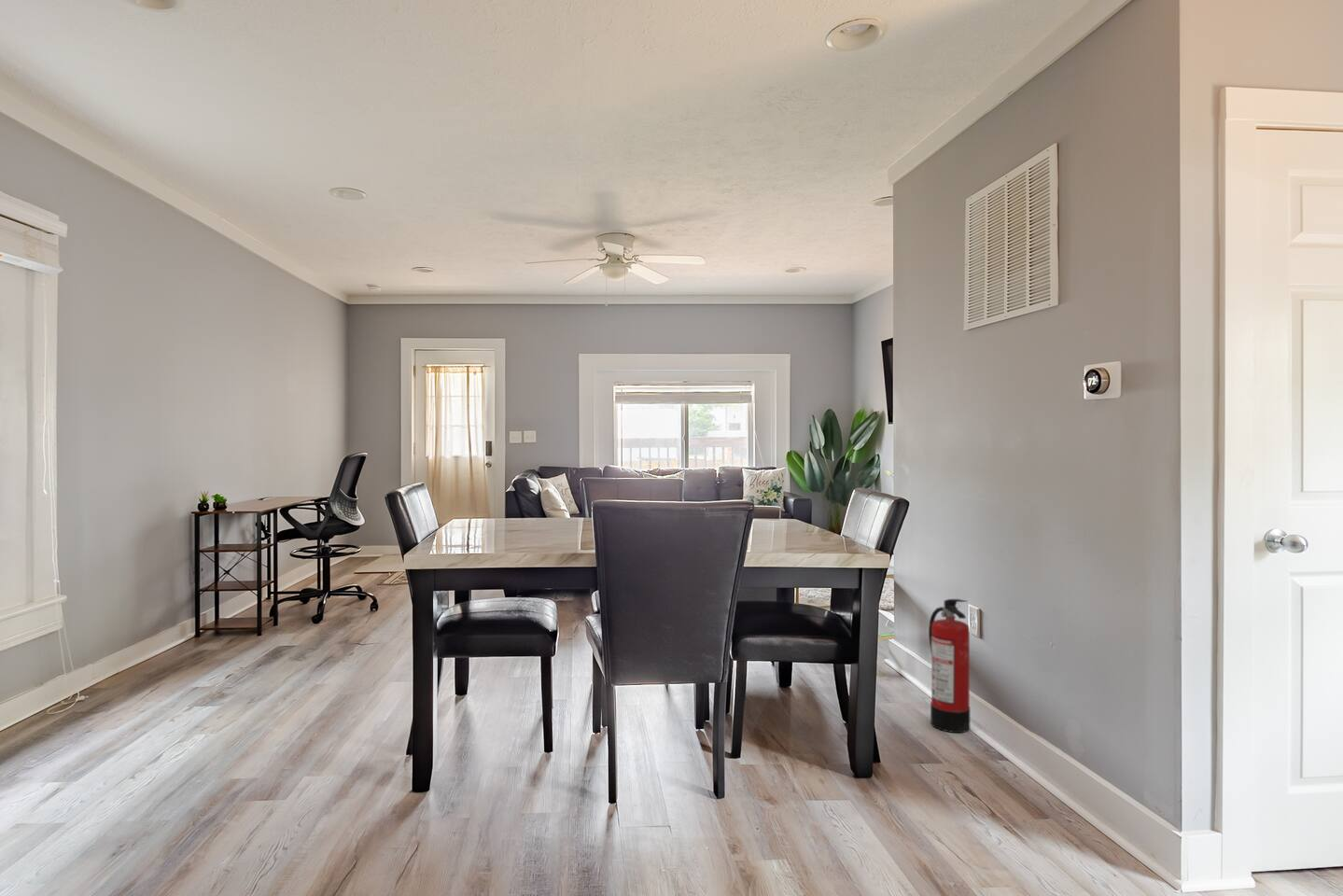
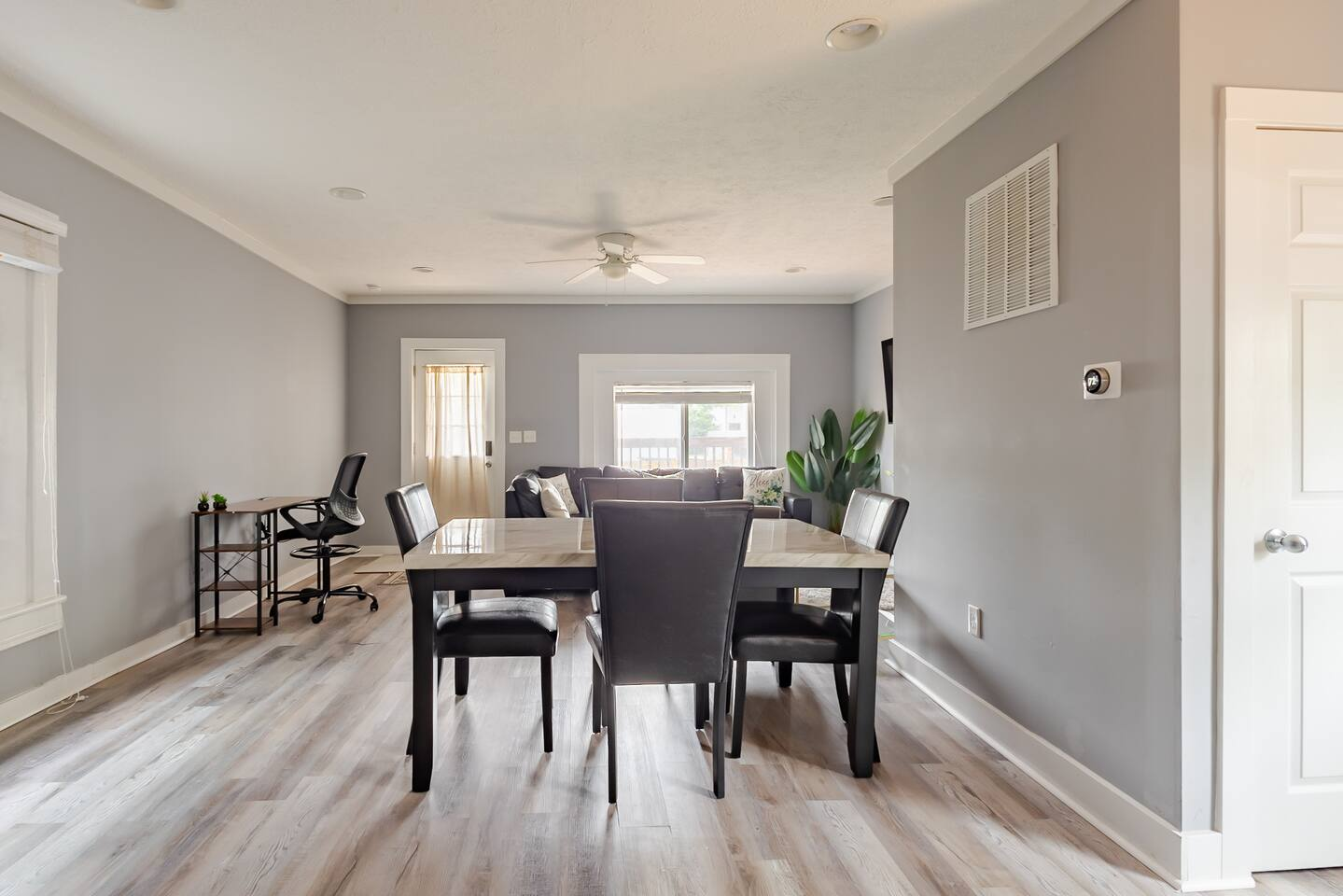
- fire extinguisher [928,598,971,734]
